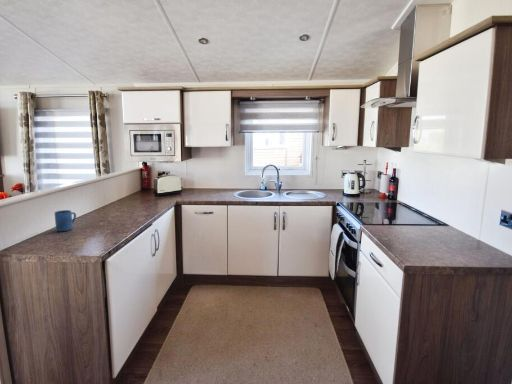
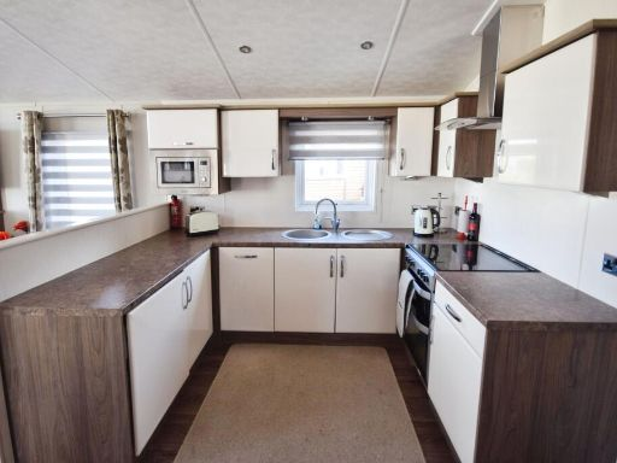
- mug [54,209,77,232]
